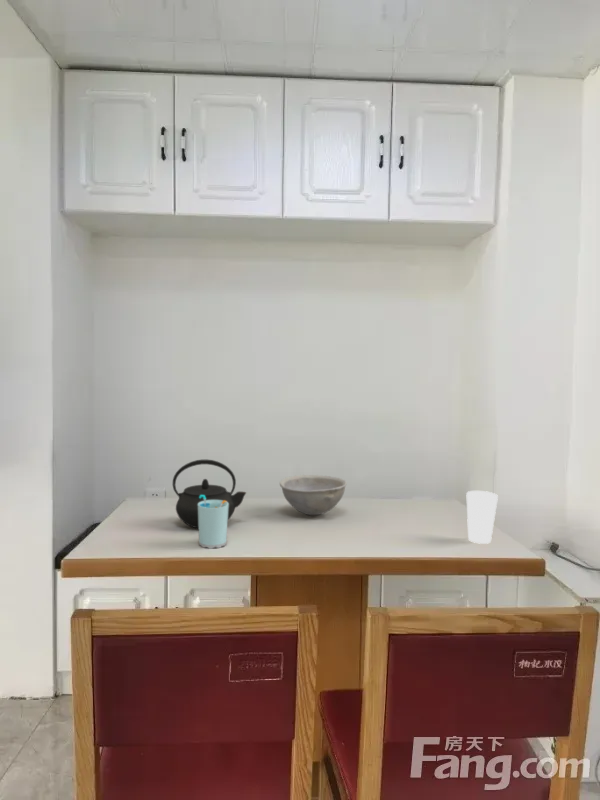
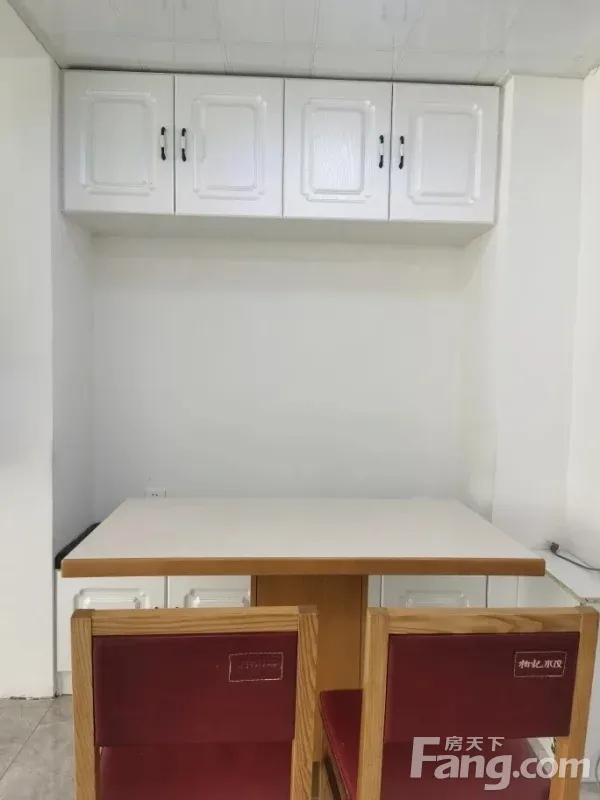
- cup [465,490,499,545]
- bowl [279,474,348,516]
- kettle [172,459,247,529]
- cup [198,495,229,550]
